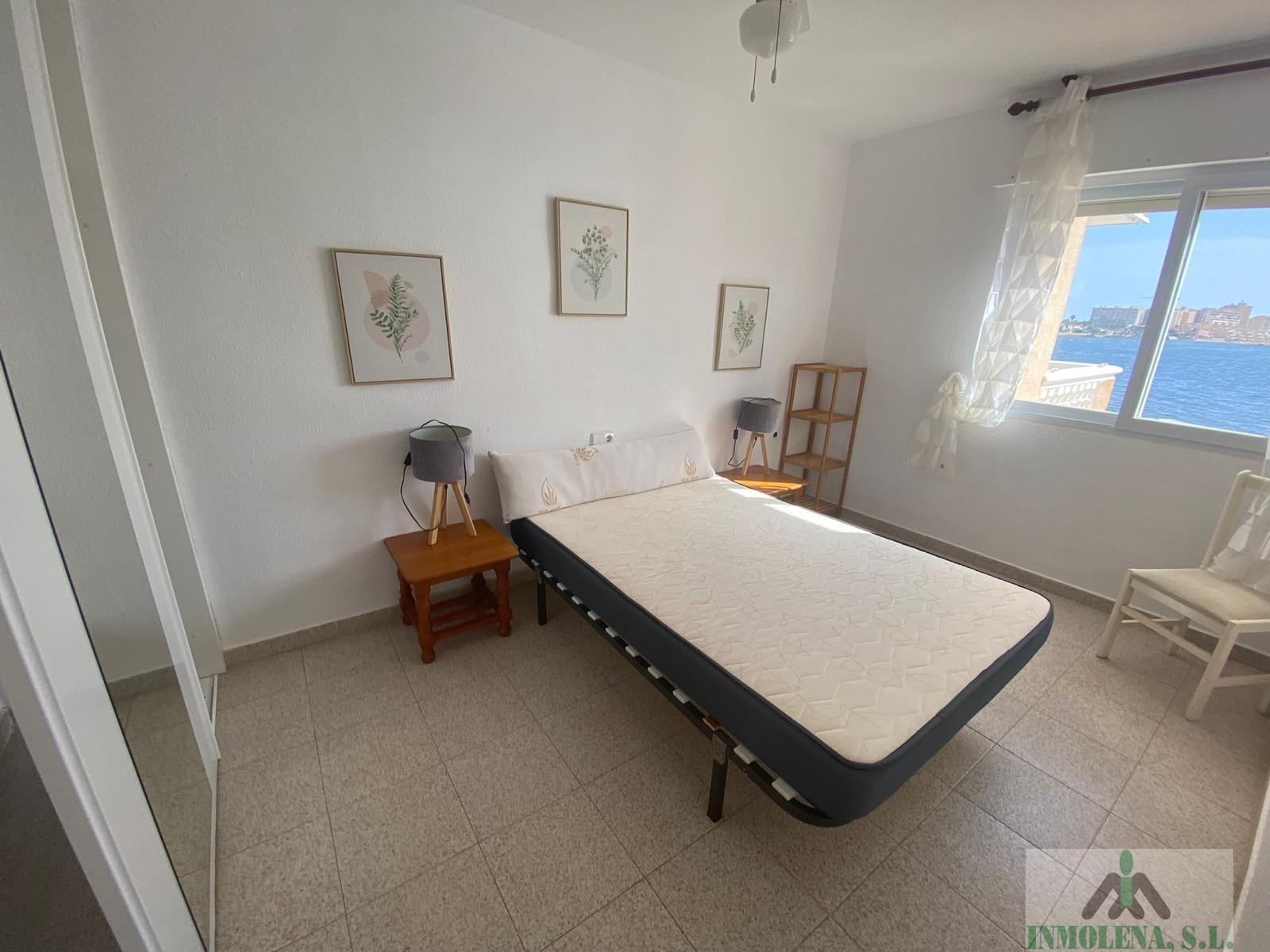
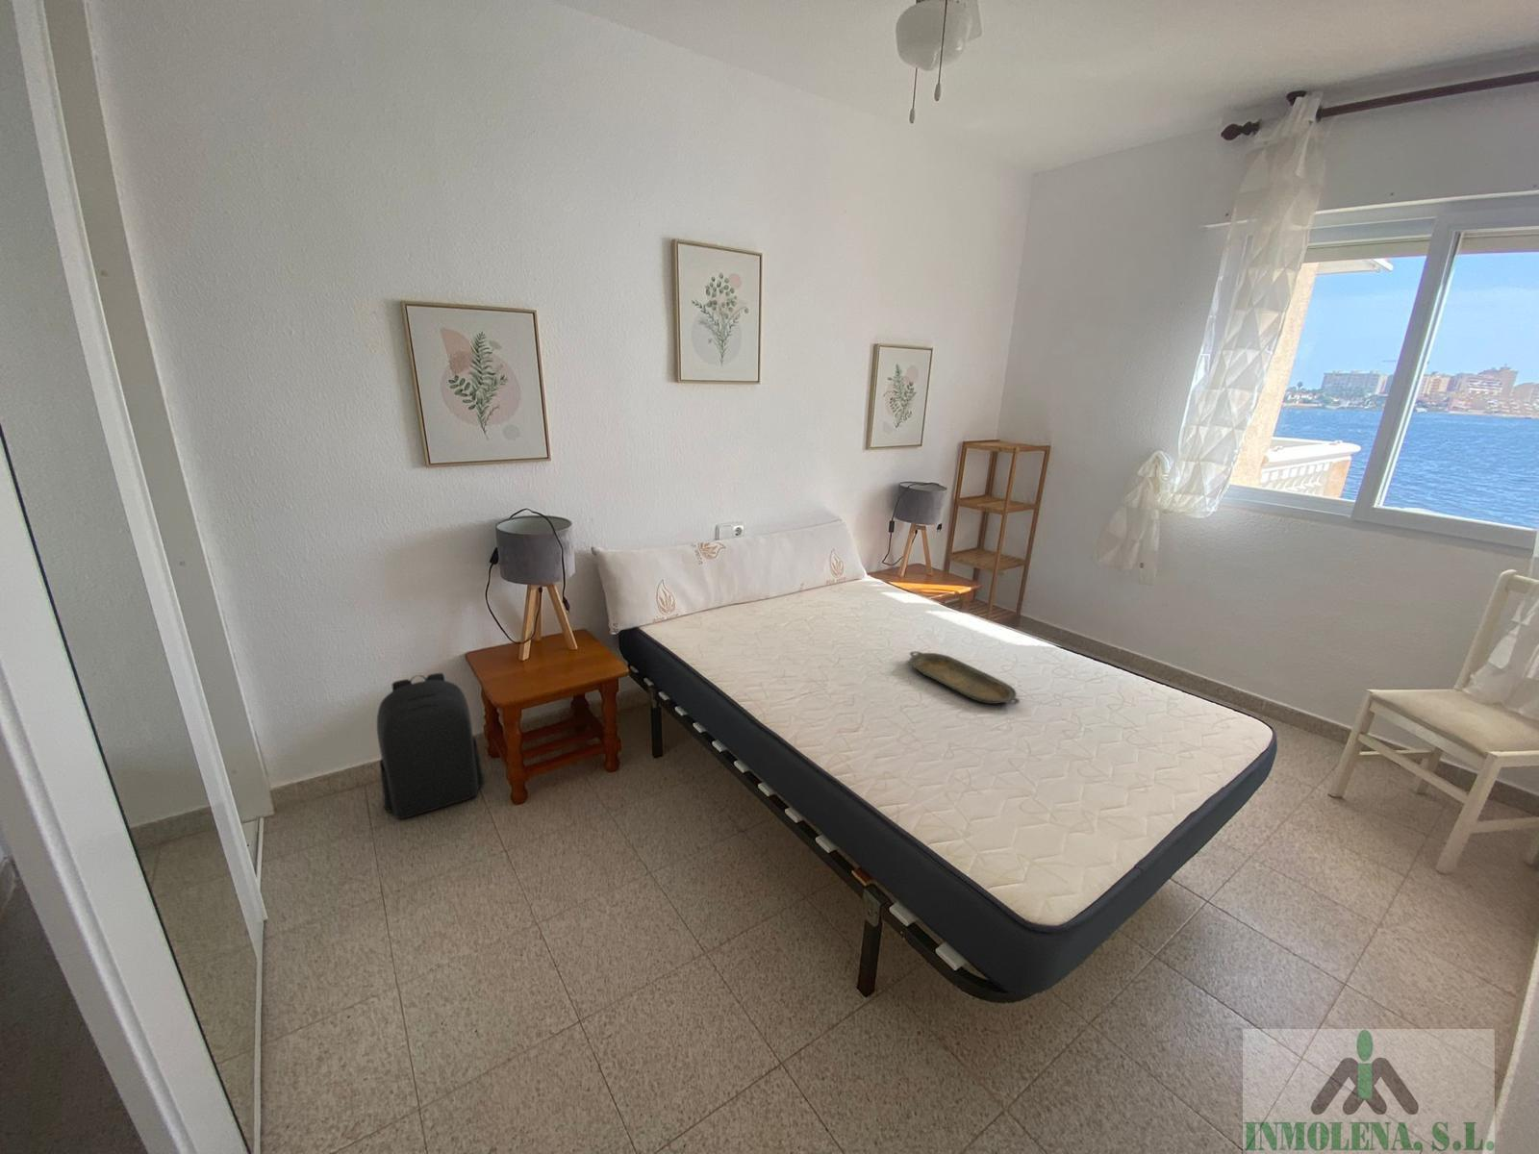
+ serving tray [905,650,1020,705]
+ backpack [376,673,485,819]
